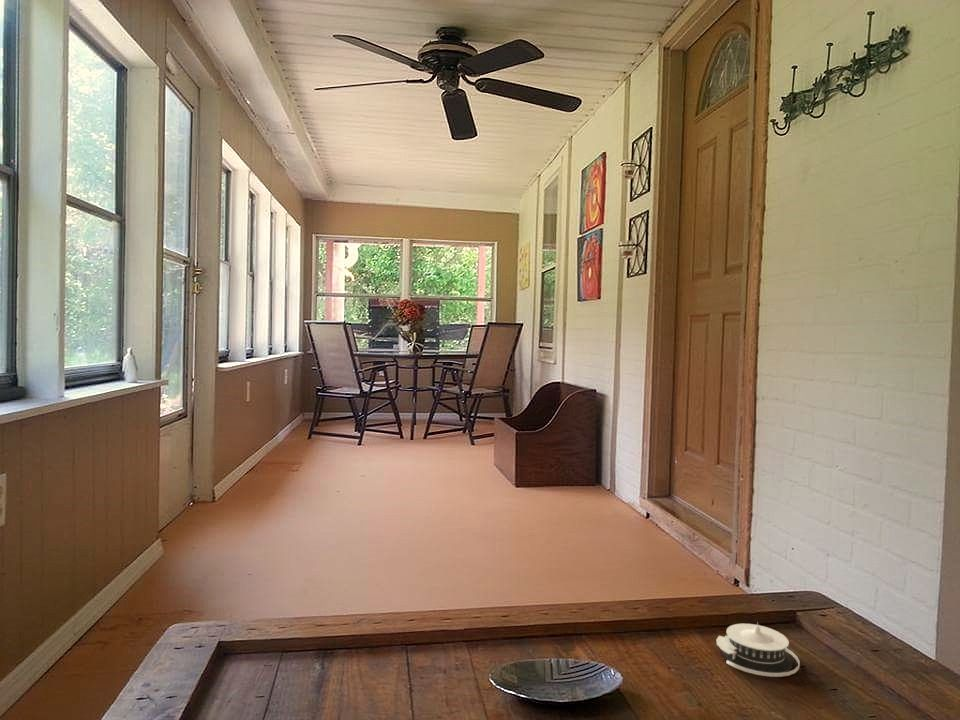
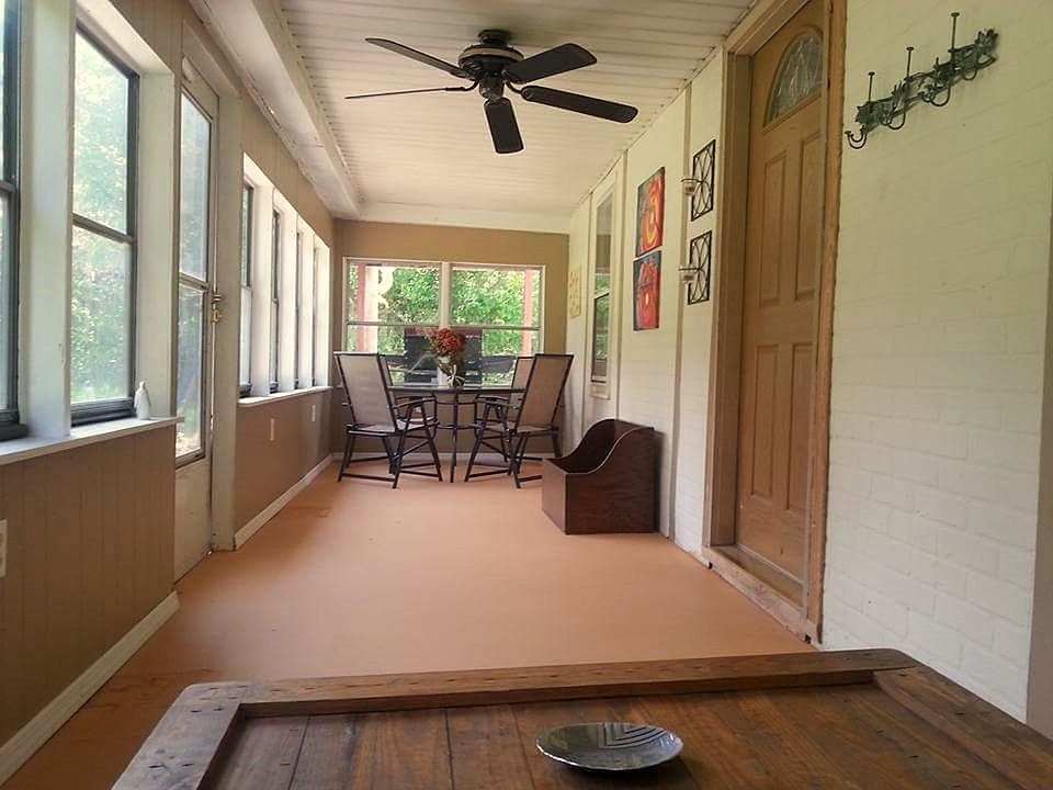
- architectural model [716,622,801,678]
